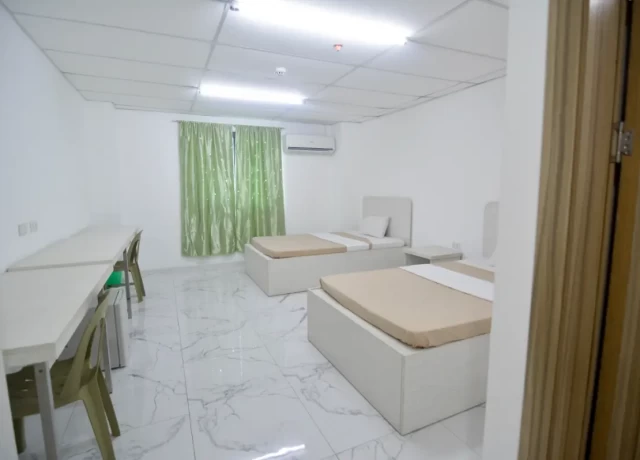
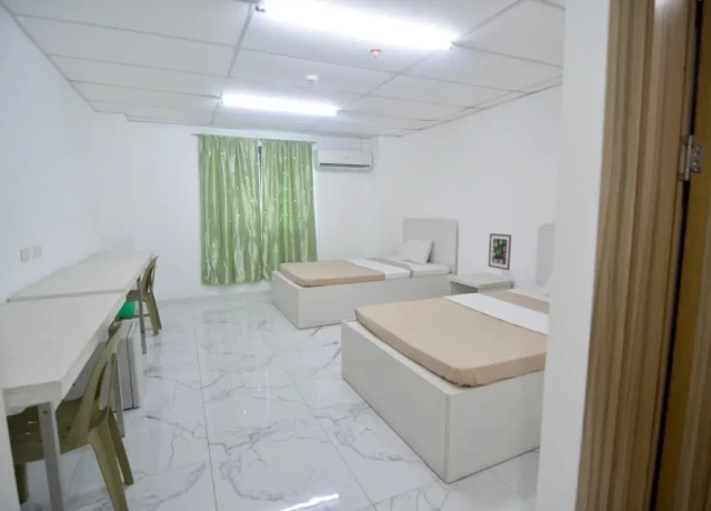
+ wall art [487,232,512,272]
